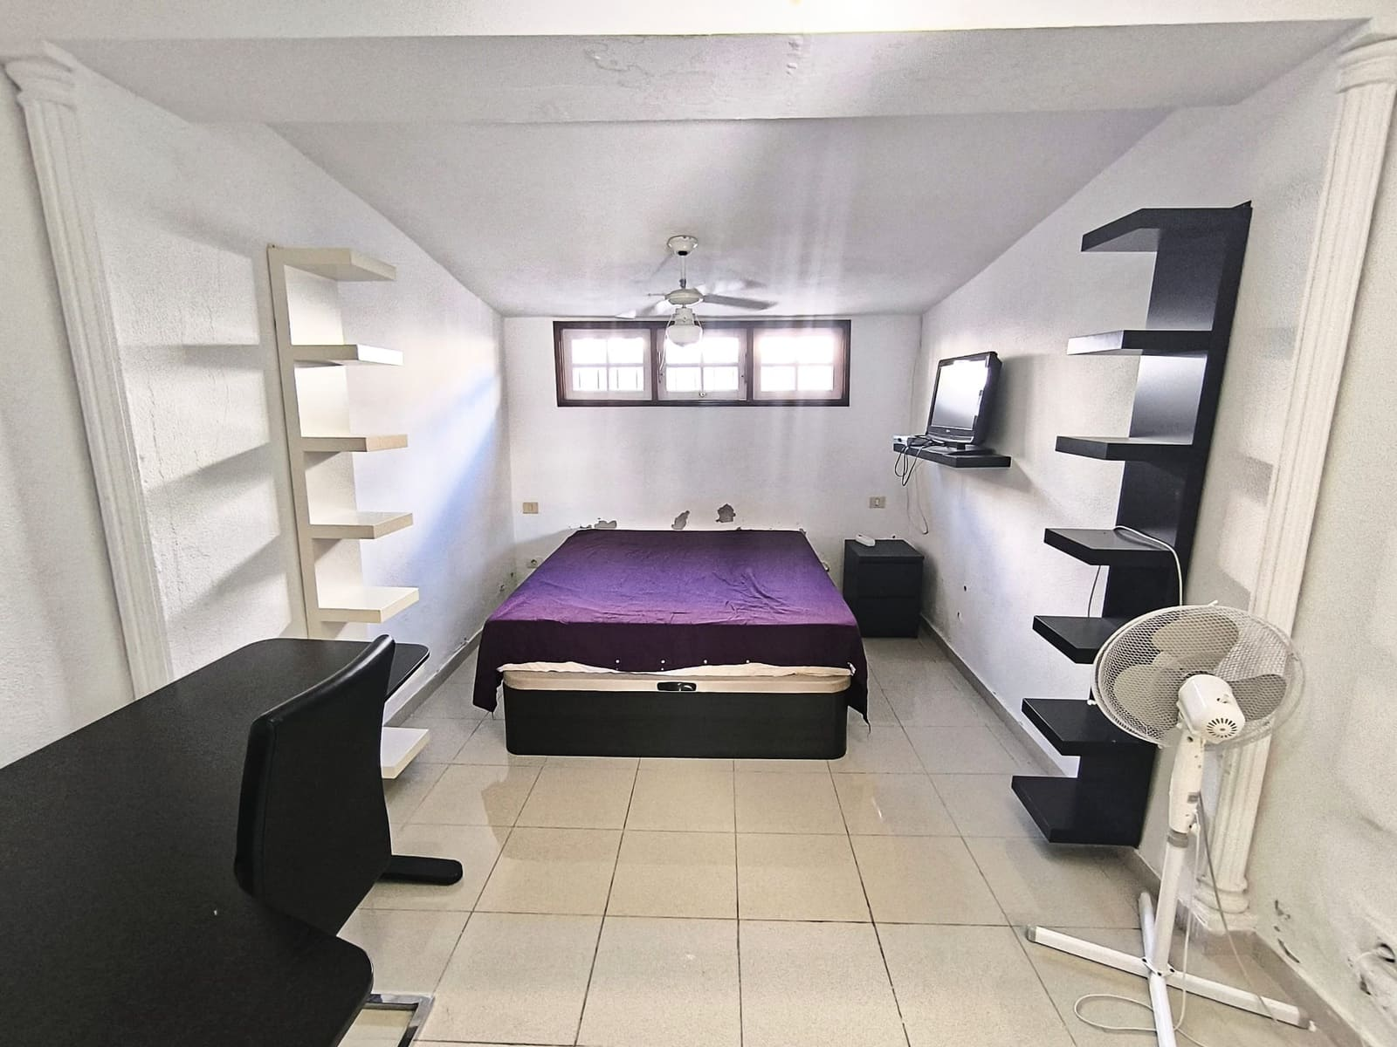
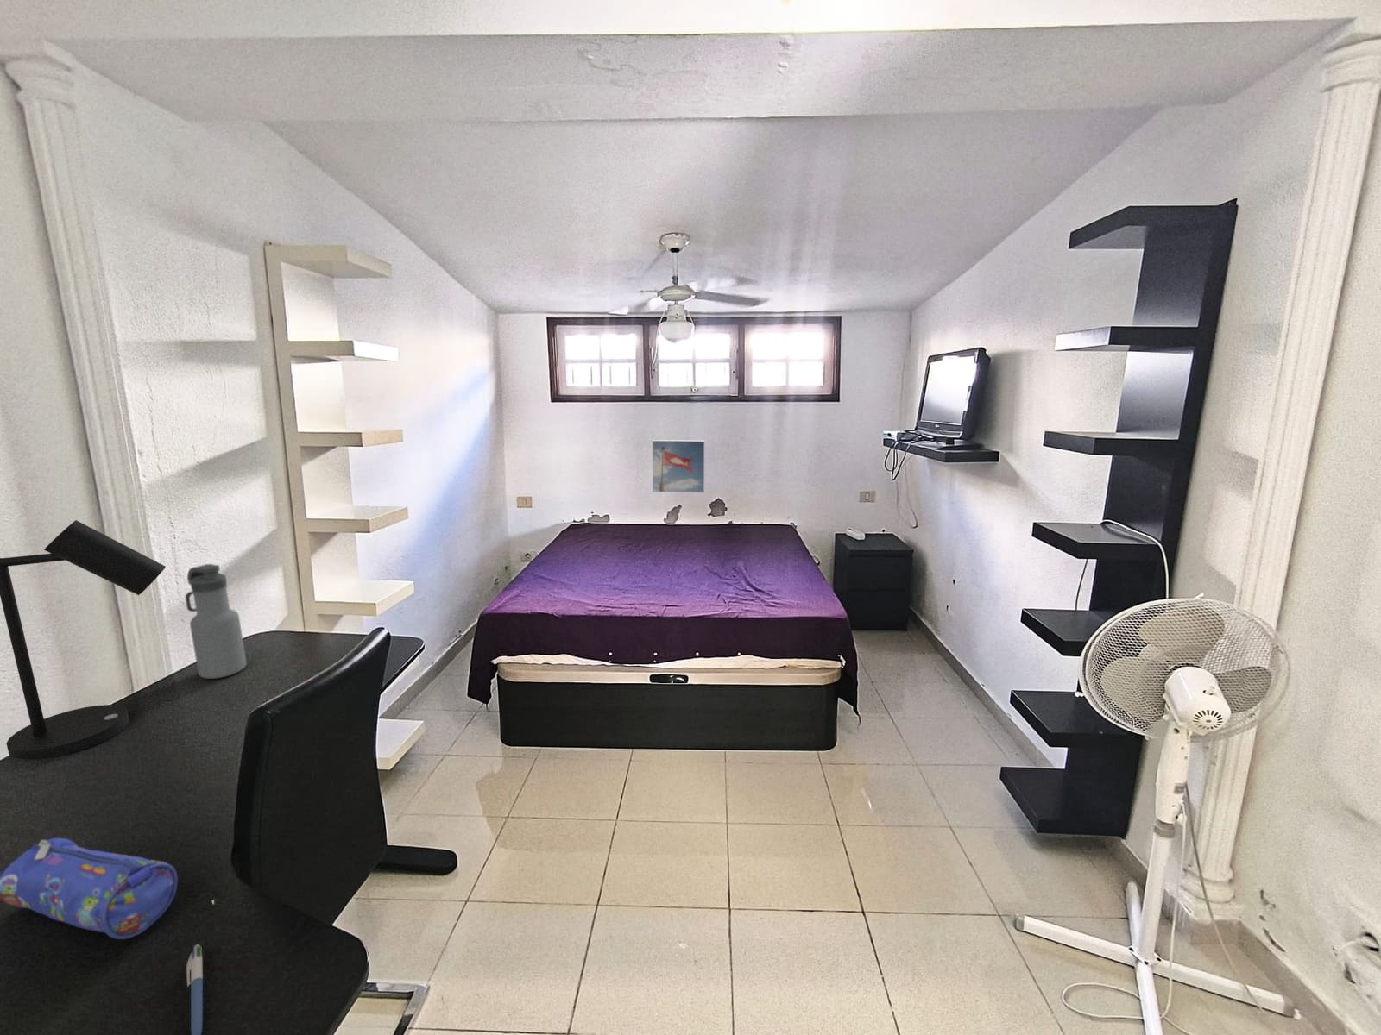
+ water bottle [185,563,247,679]
+ desk lamp [0,520,166,761]
+ pen [186,944,203,1035]
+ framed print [651,439,705,494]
+ pencil case [0,837,178,940]
